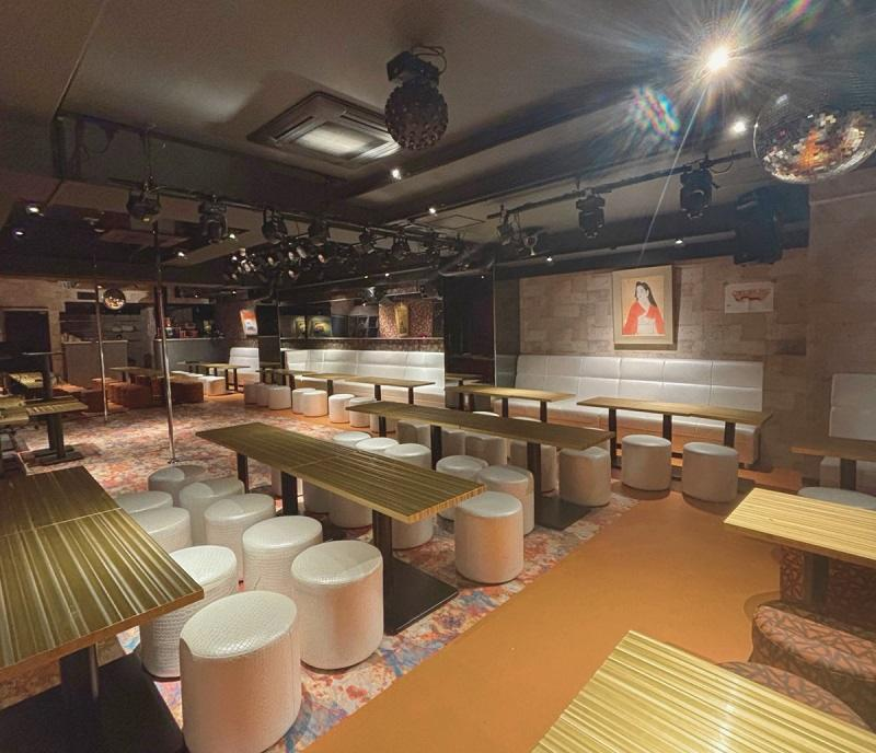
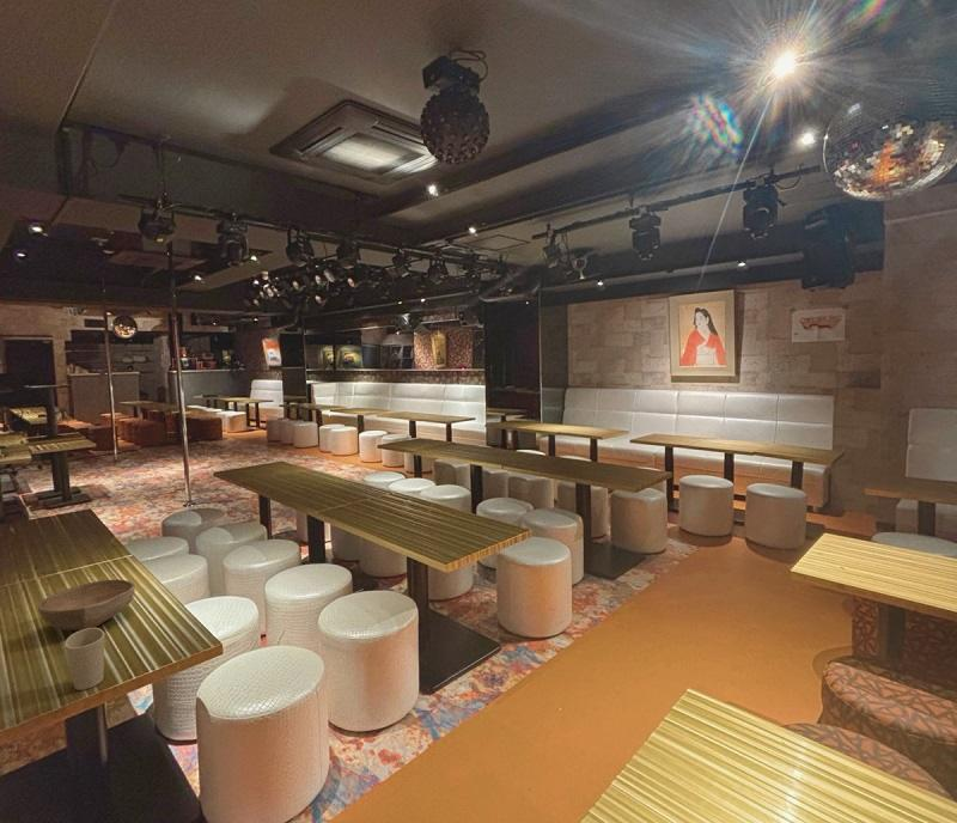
+ bowl [37,579,136,632]
+ cup [63,627,105,691]
